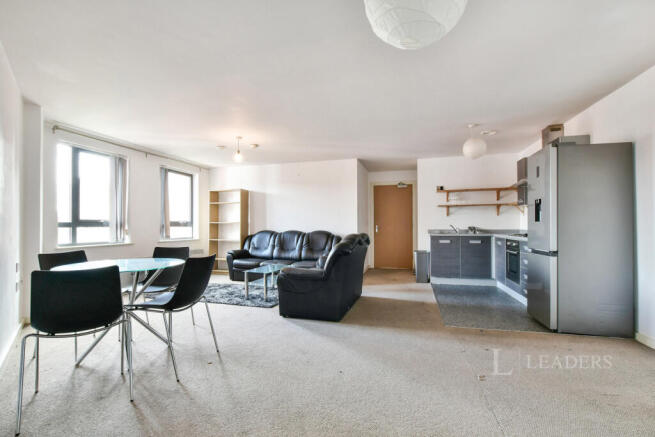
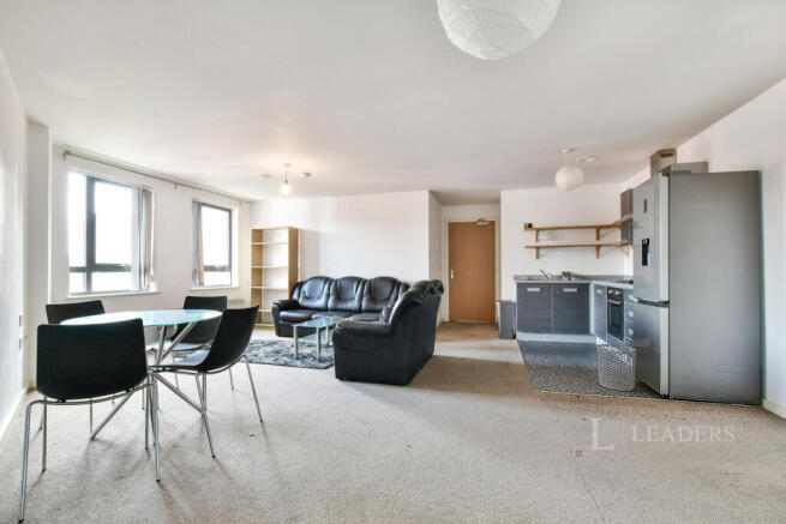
+ waste bin [596,343,637,392]
